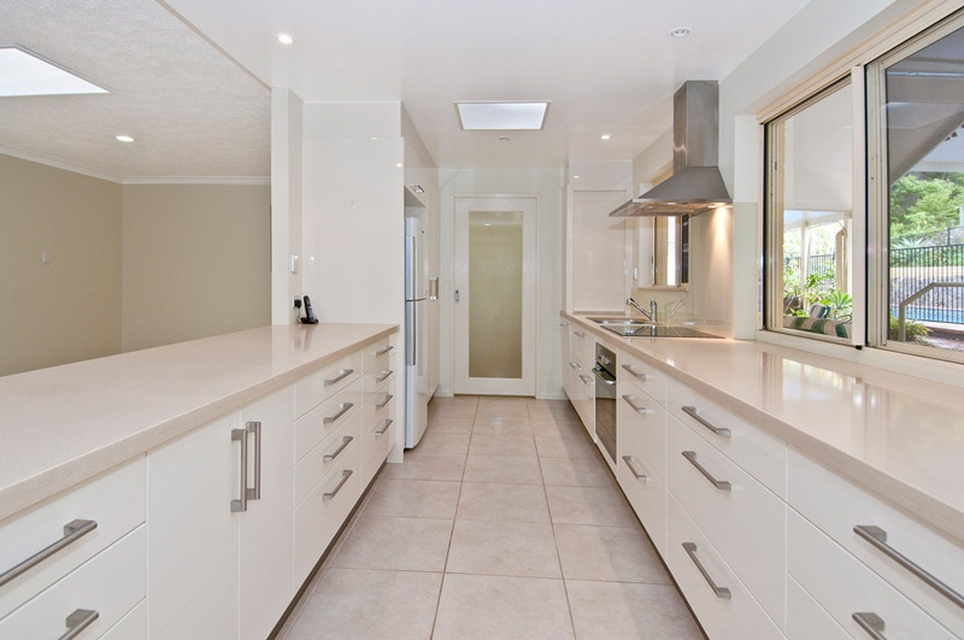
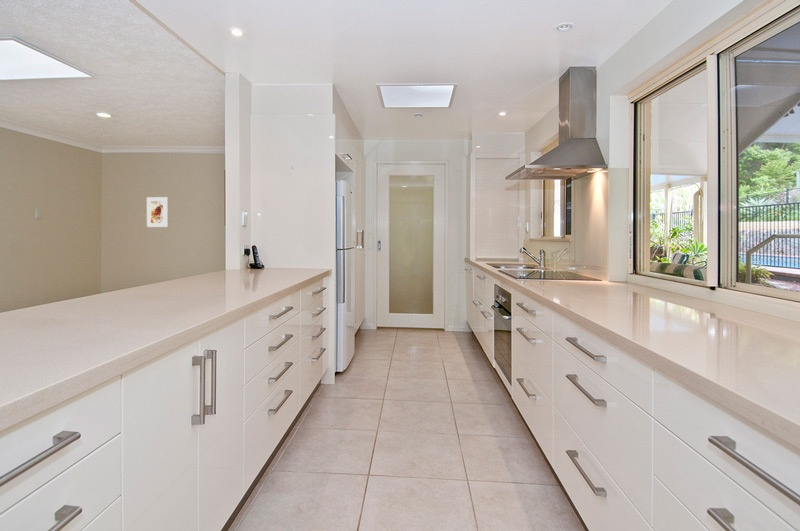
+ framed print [146,196,169,228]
